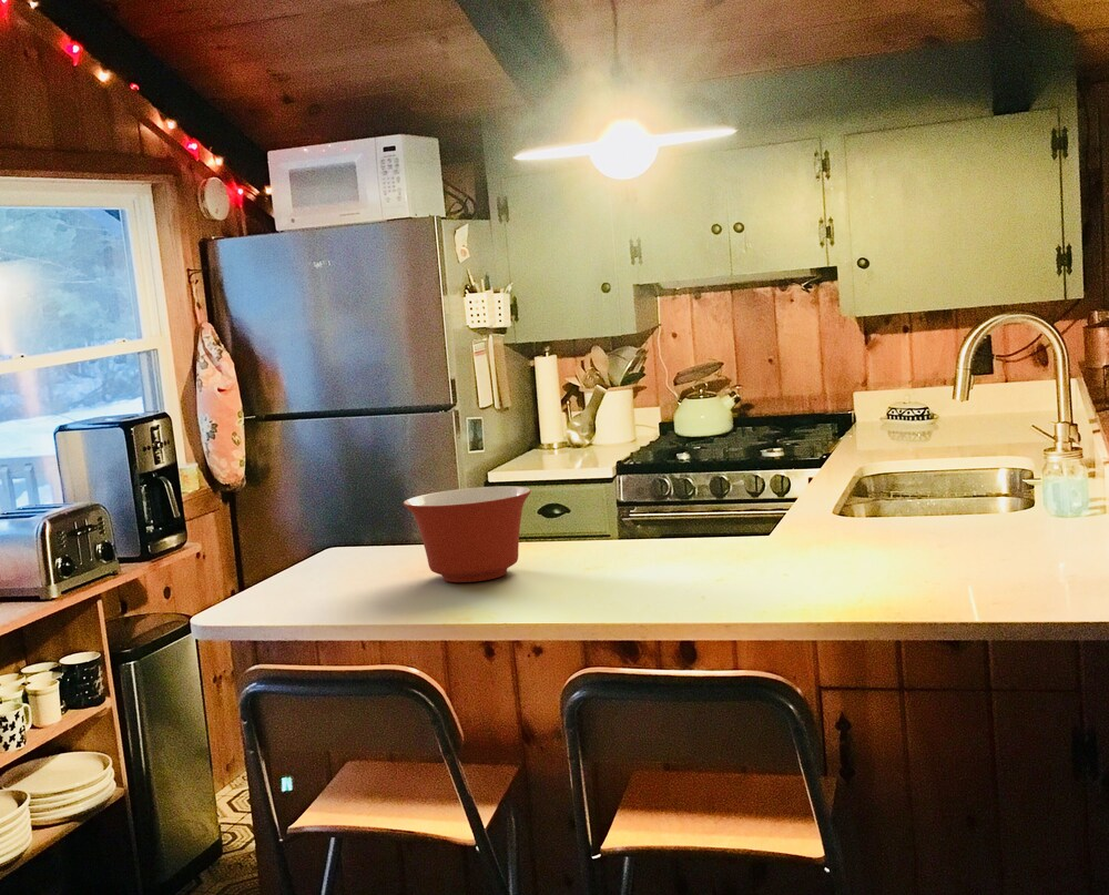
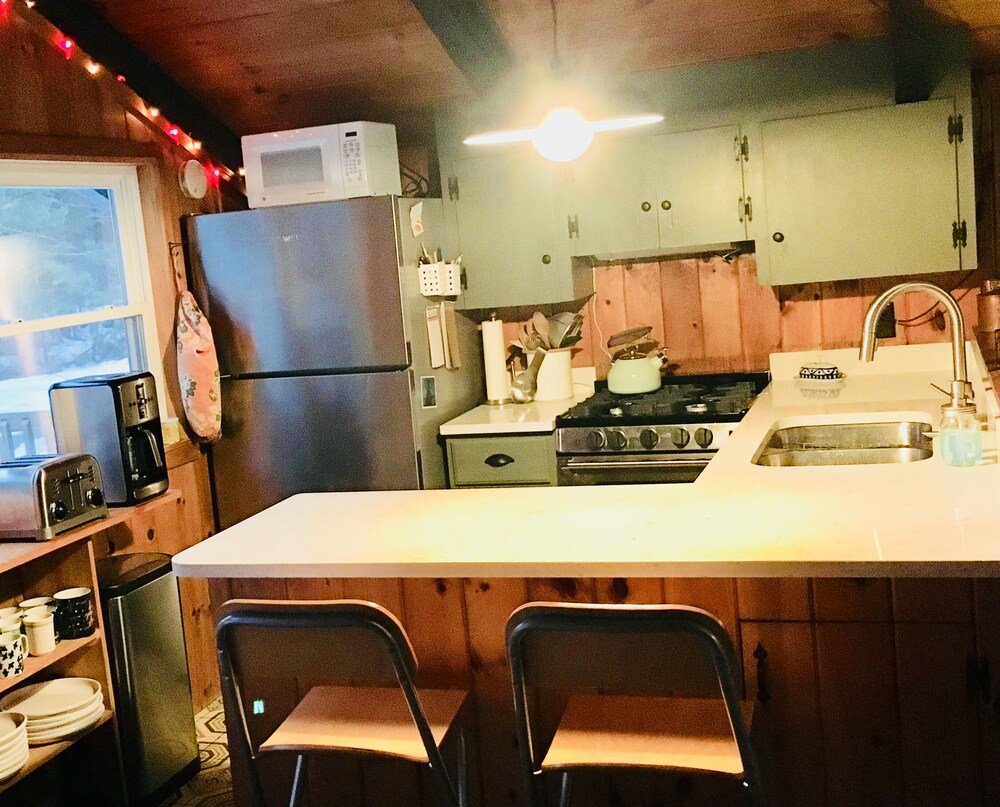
- mixing bowl [403,486,532,583]
